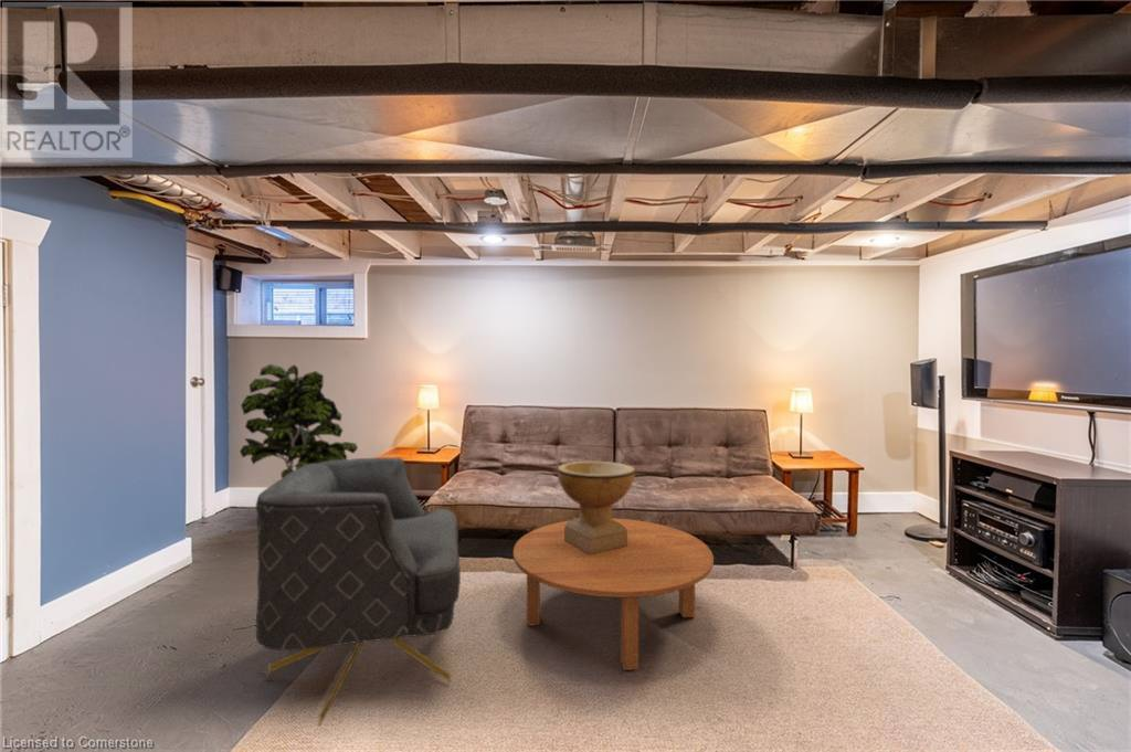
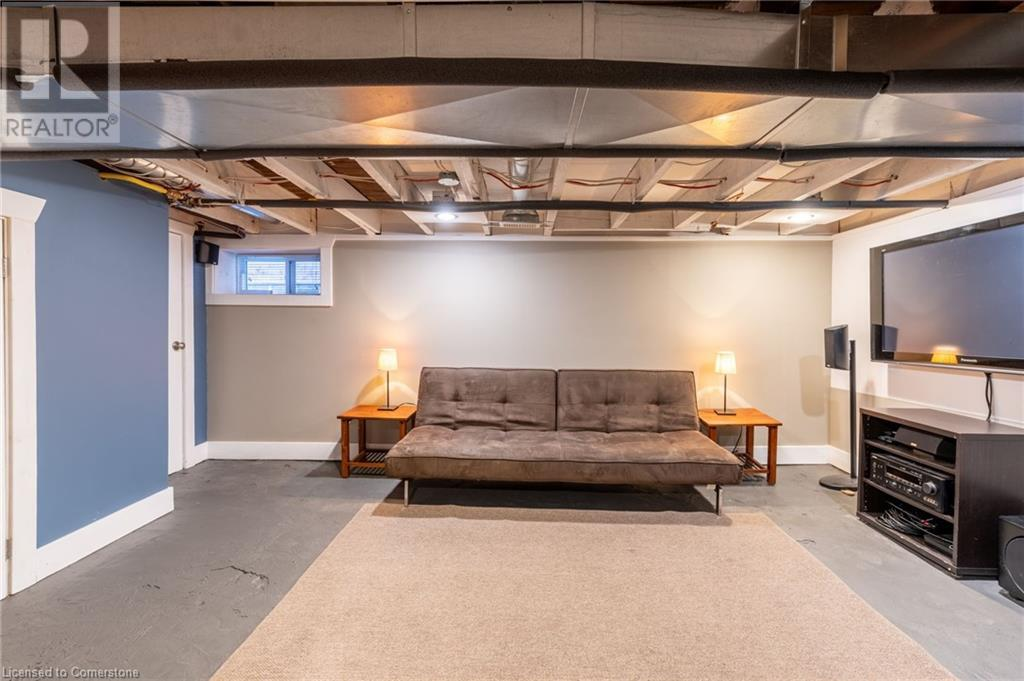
- armchair [255,456,462,728]
- decorative bowl [556,460,636,555]
- indoor plant [239,363,359,478]
- coffee table [512,518,715,671]
